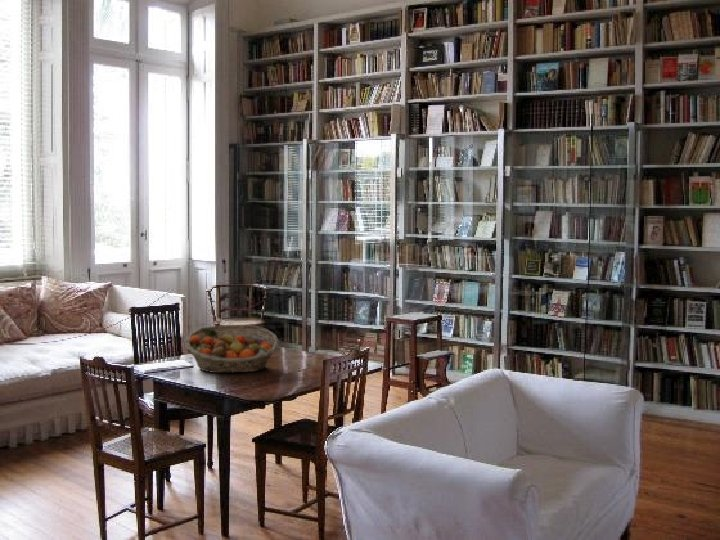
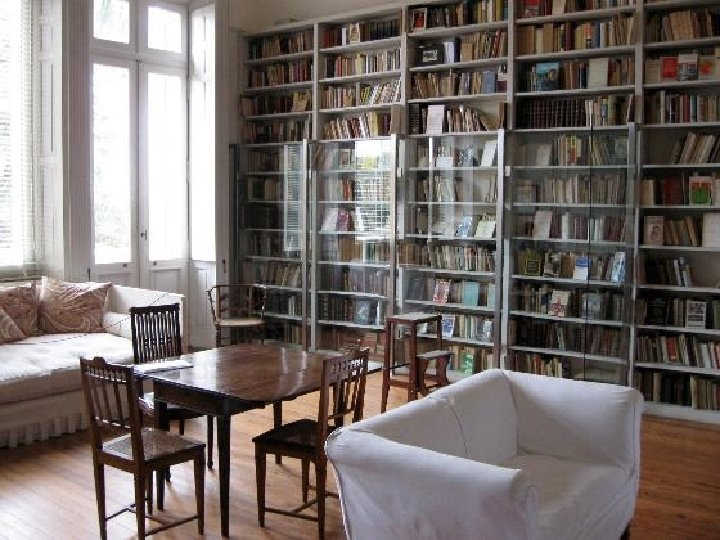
- fruit basket [184,324,280,374]
